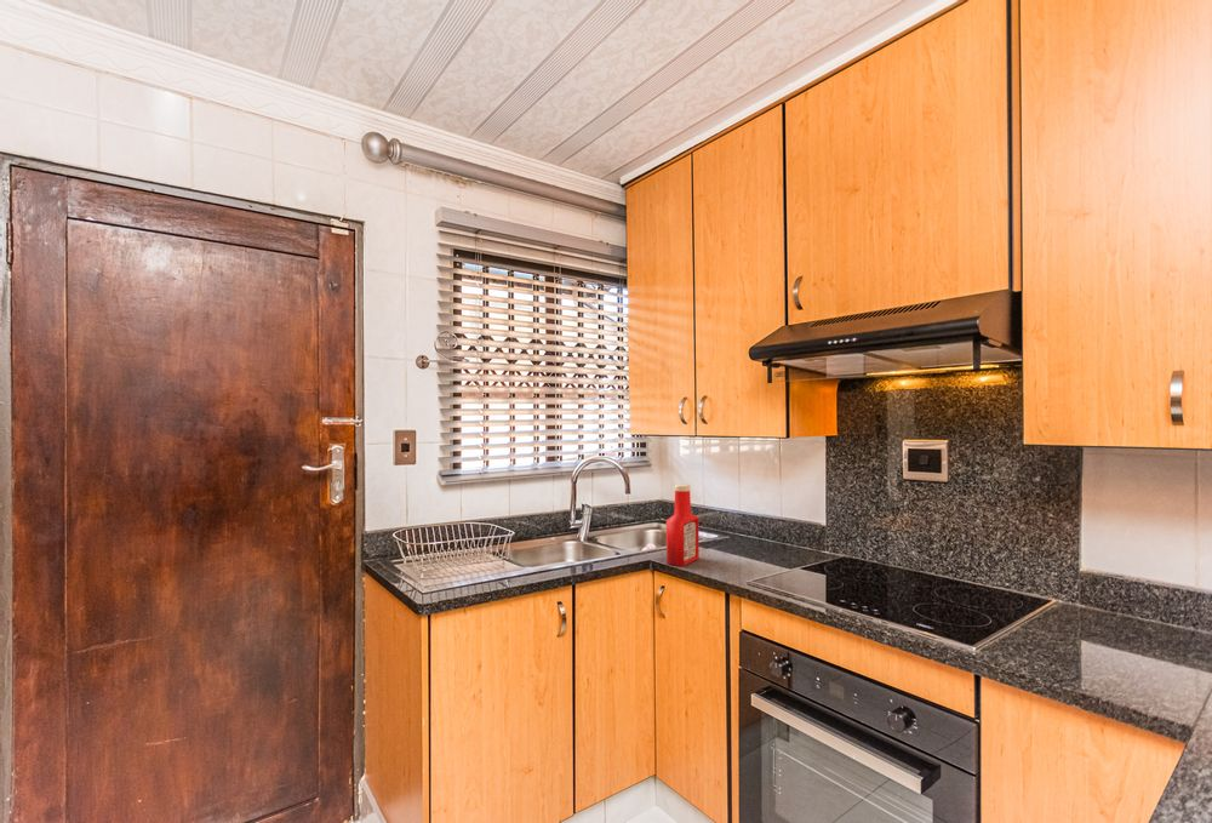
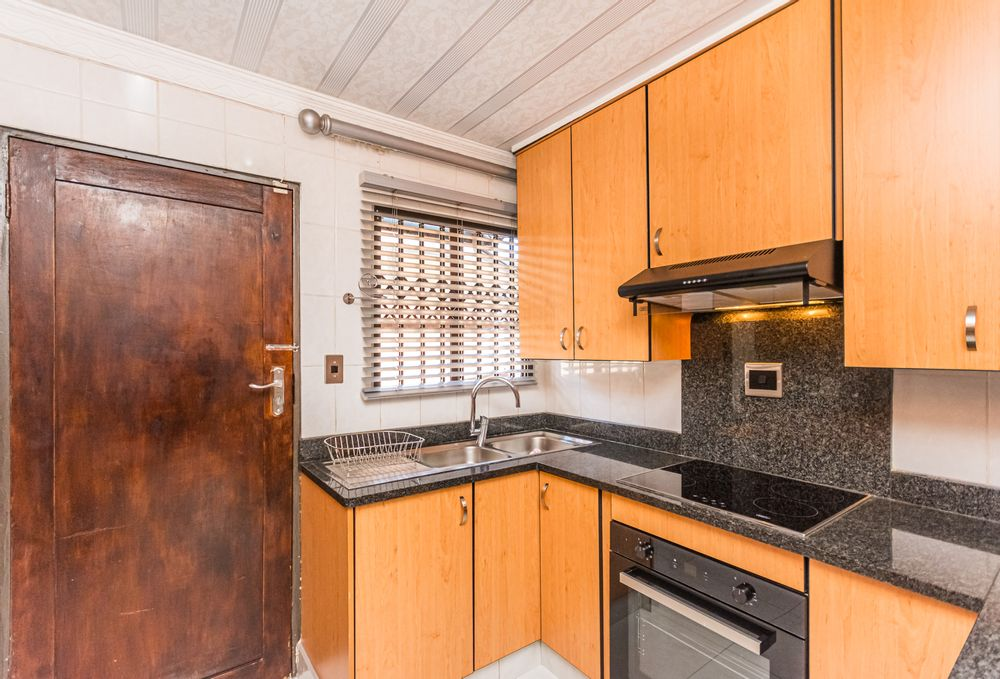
- soap bottle [665,484,701,567]
